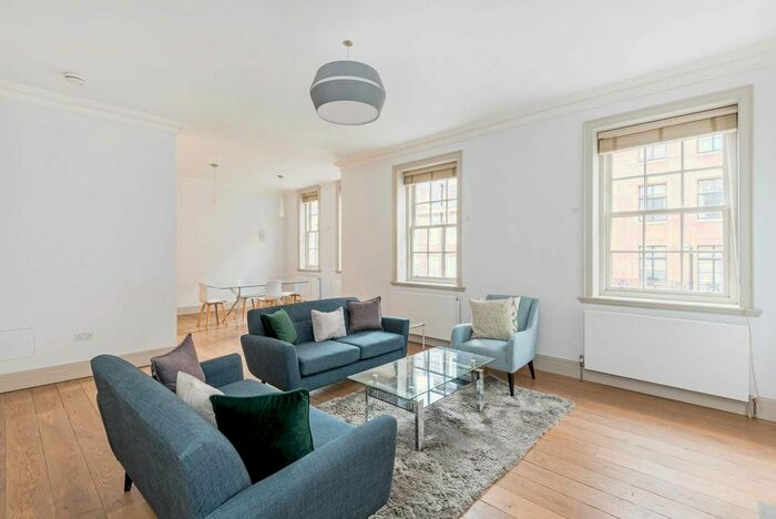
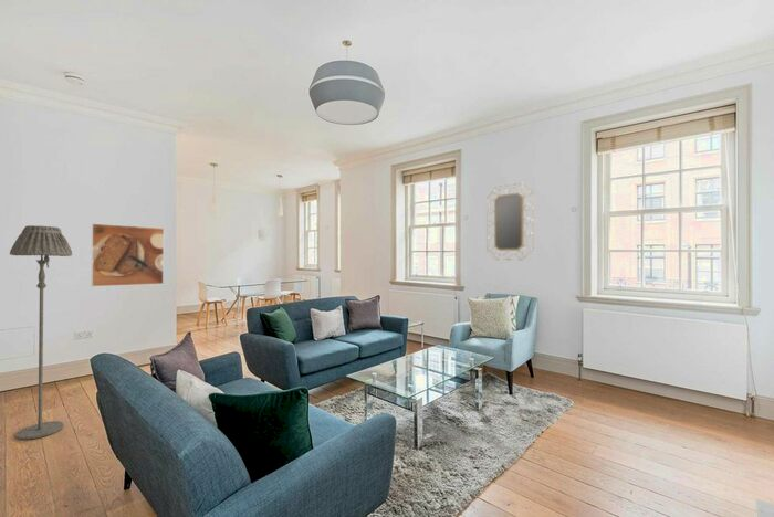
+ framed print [91,223,165,287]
+ home mirror [485,182,535,261]
+ floor lamp [9,224,73,441]
